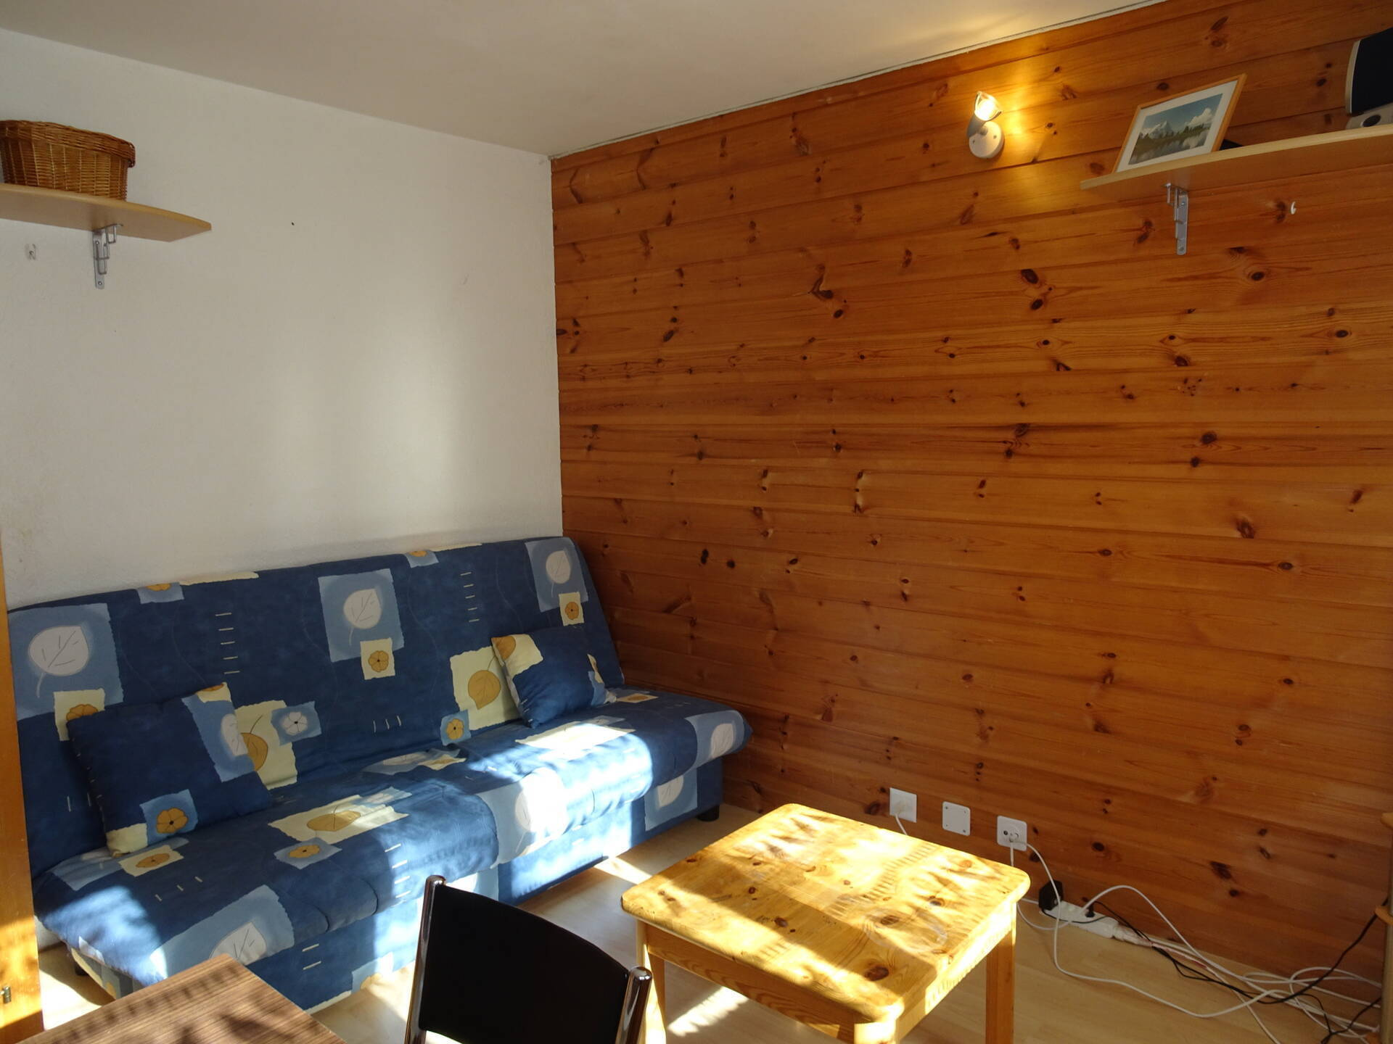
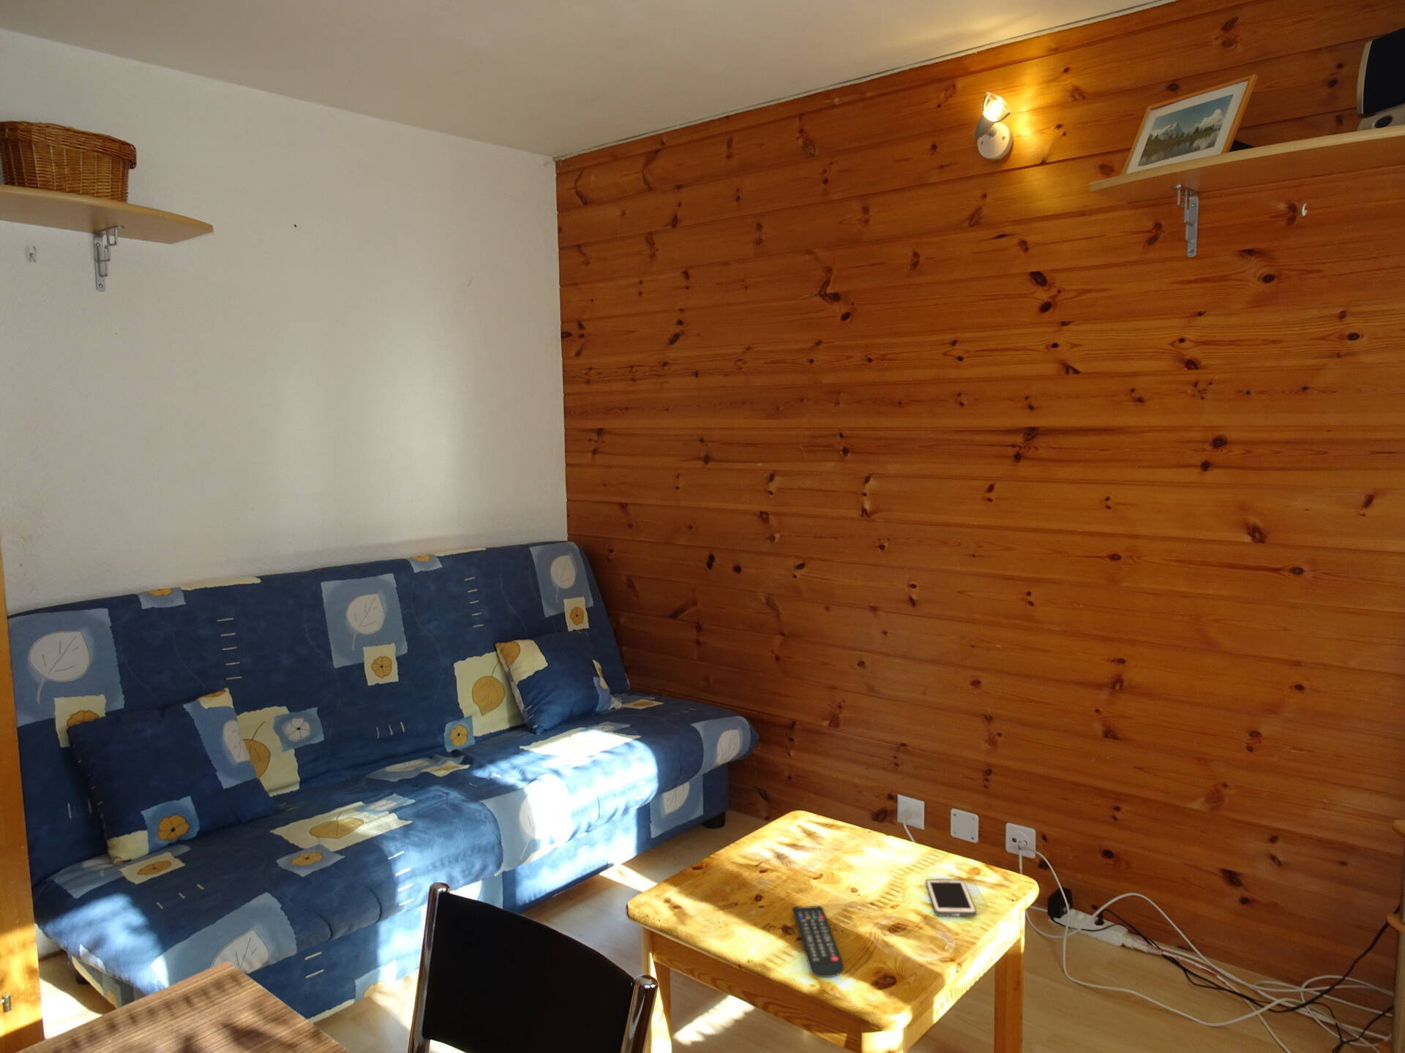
+ cell phone [925,878,977,917]
+ remote control [791,905,844,978]
